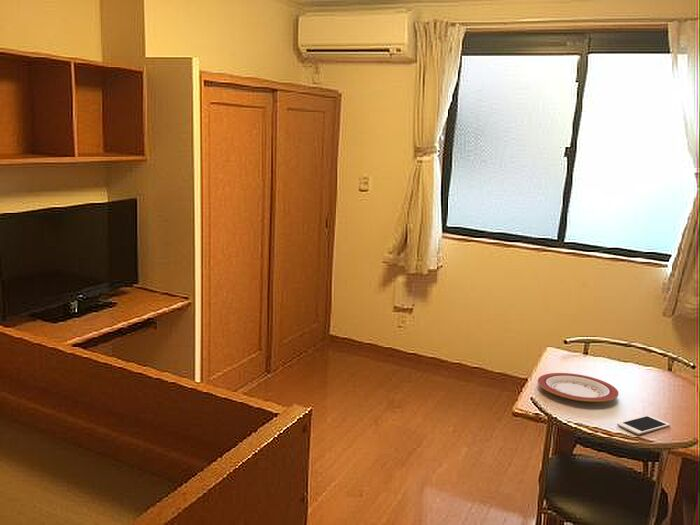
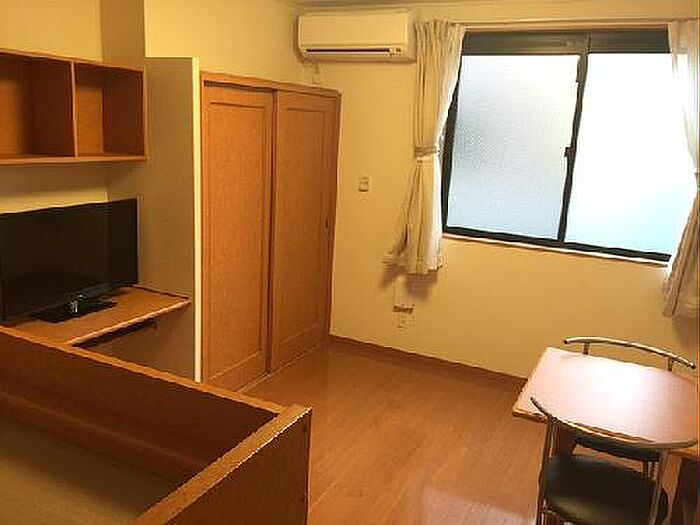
- plate [537,372,620,403]
- cell phone [616,414,671,436]
